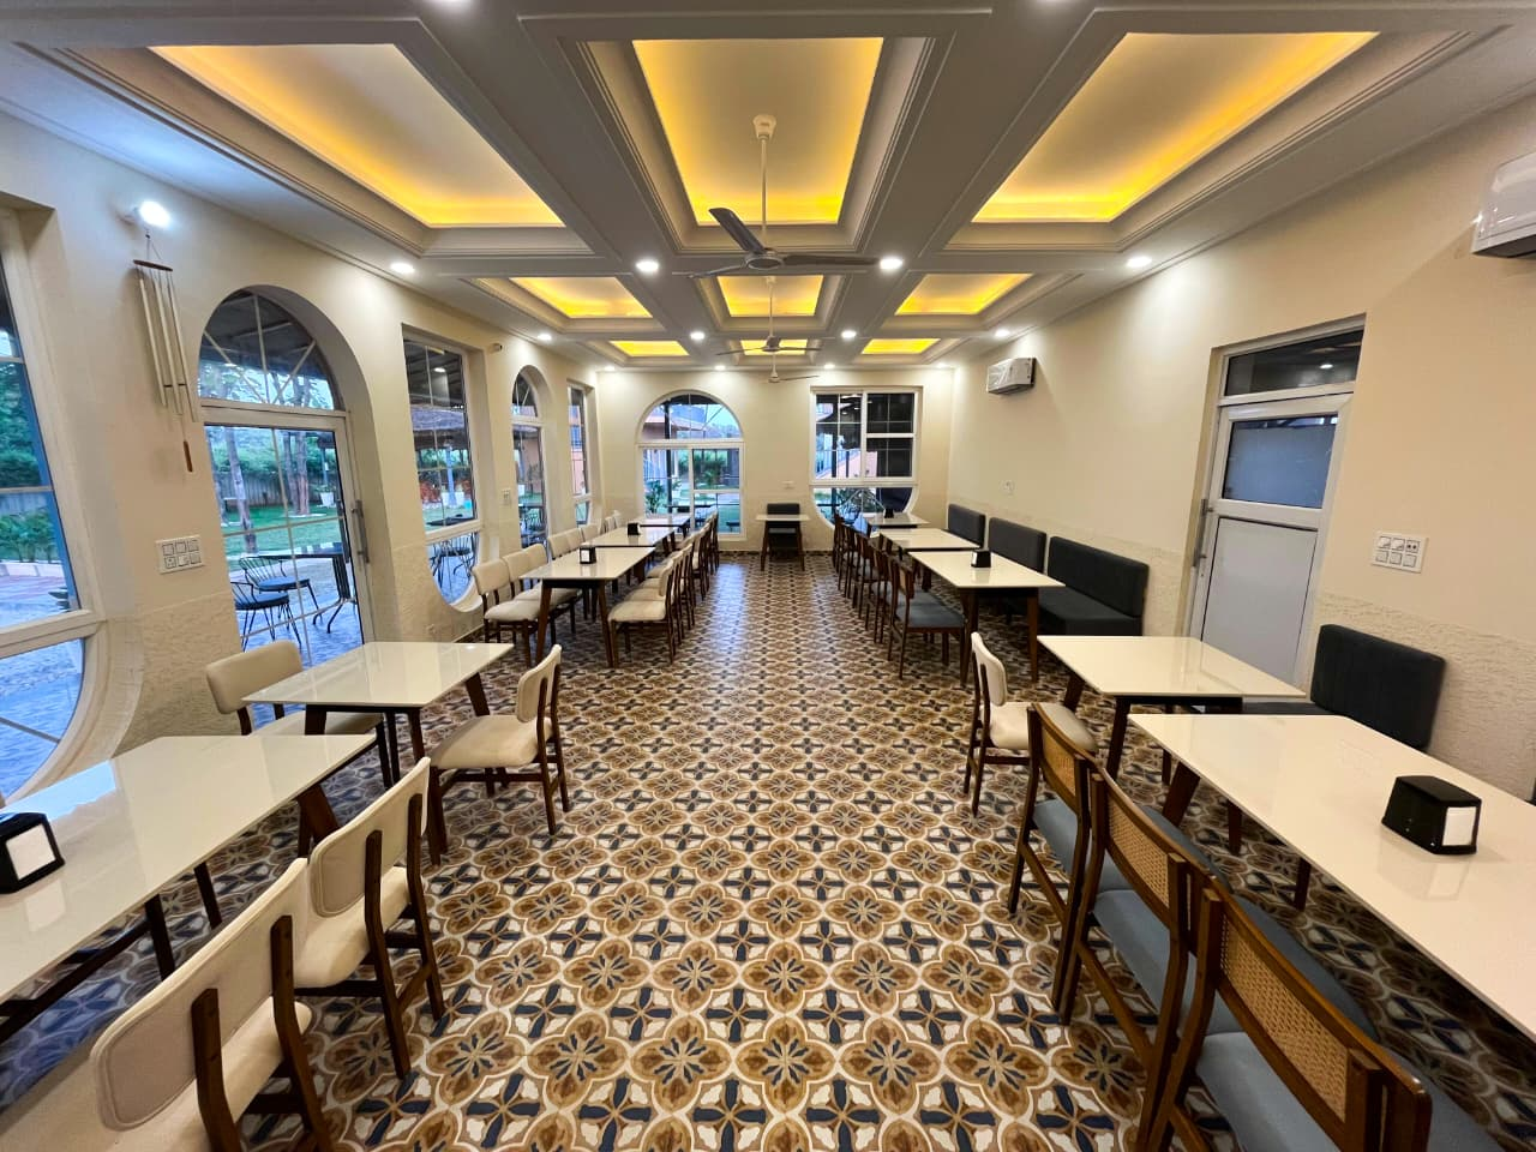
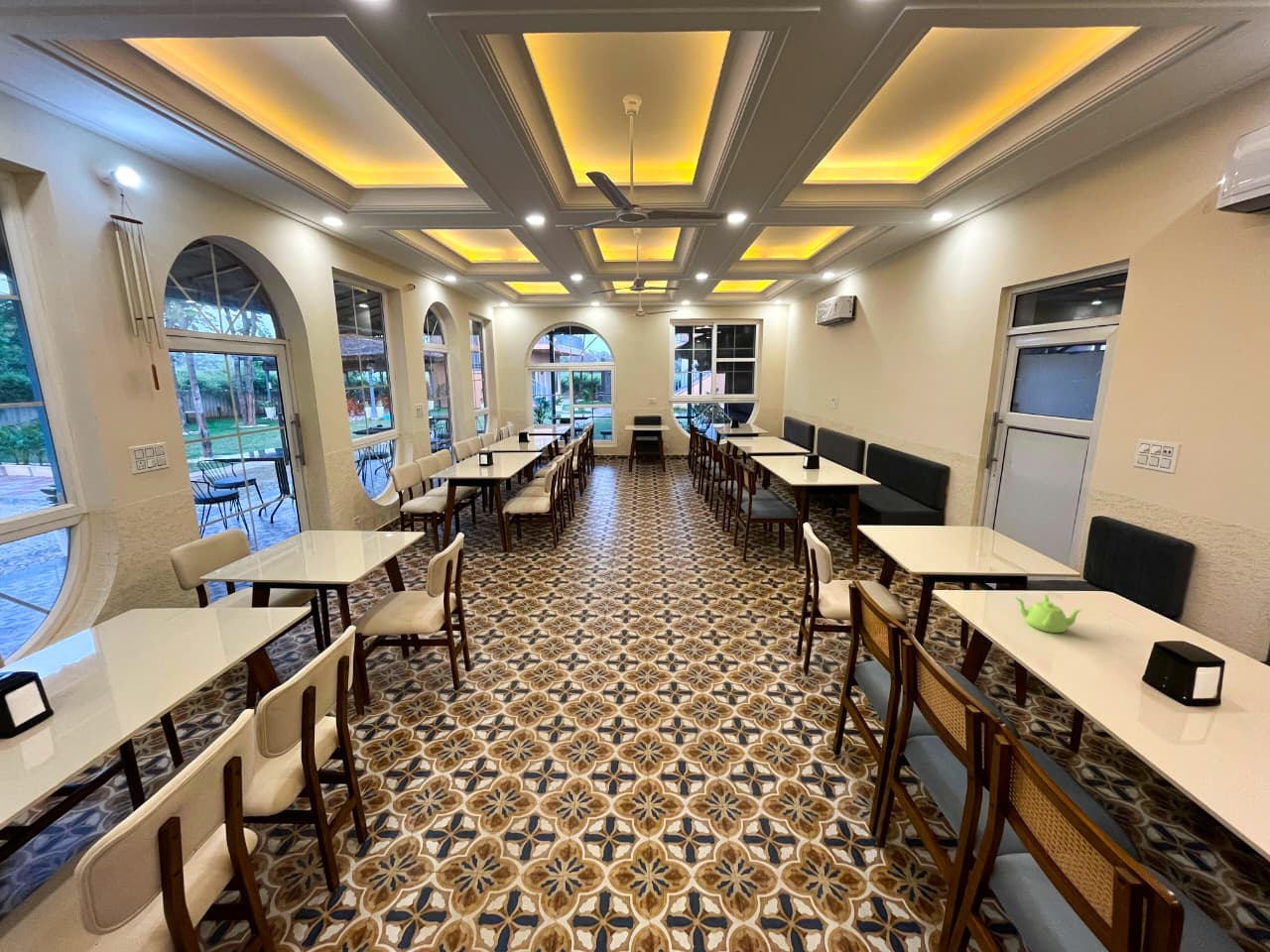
+ teapot [1015,593,1084,634]
